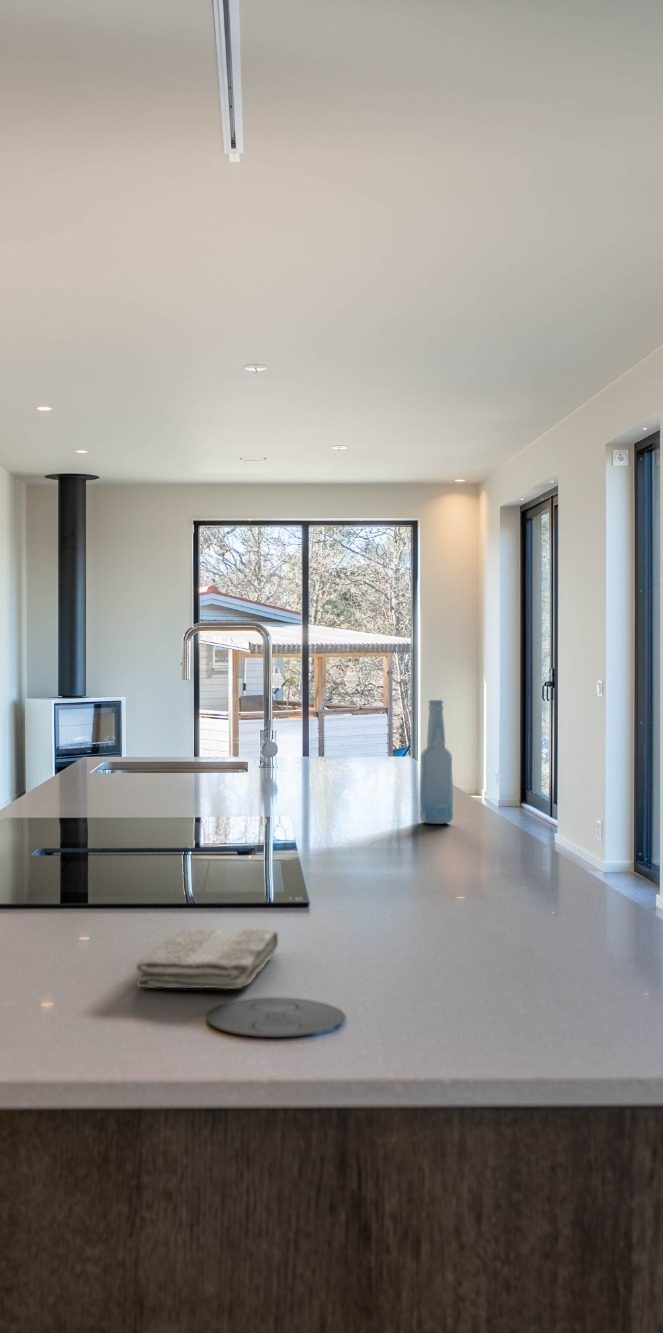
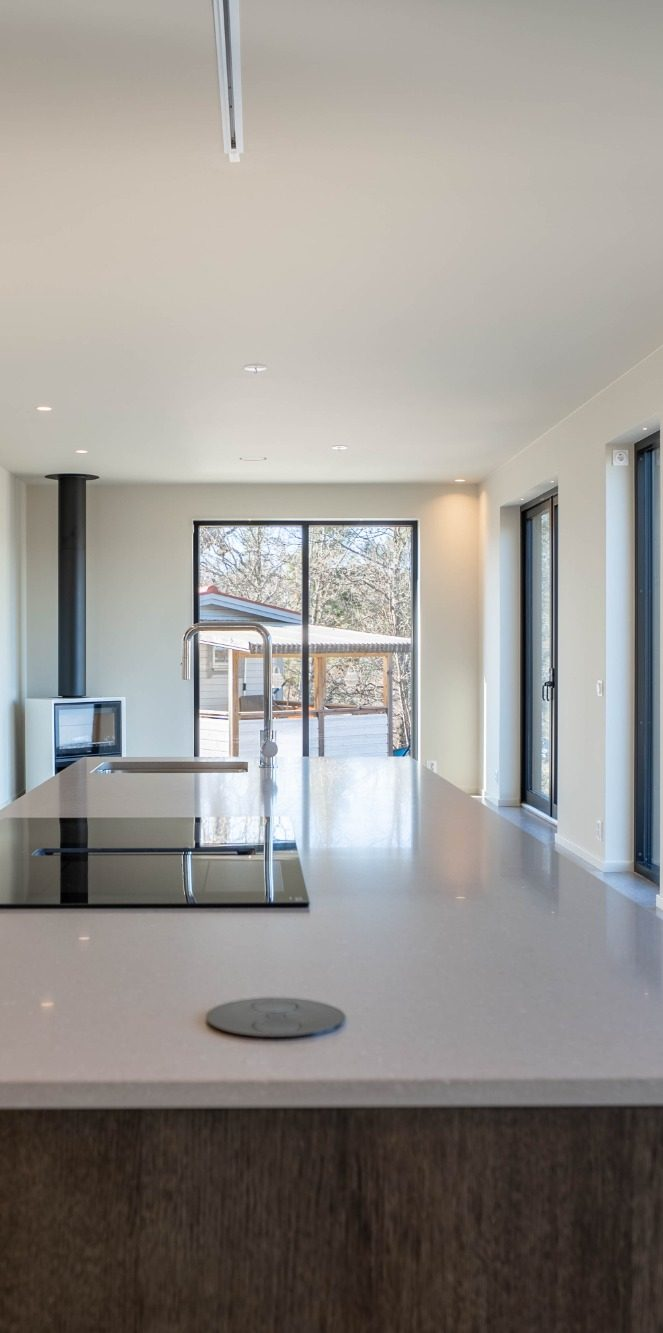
- bottle [419,699,454,825]
- washcloth [135,928,279,990]
